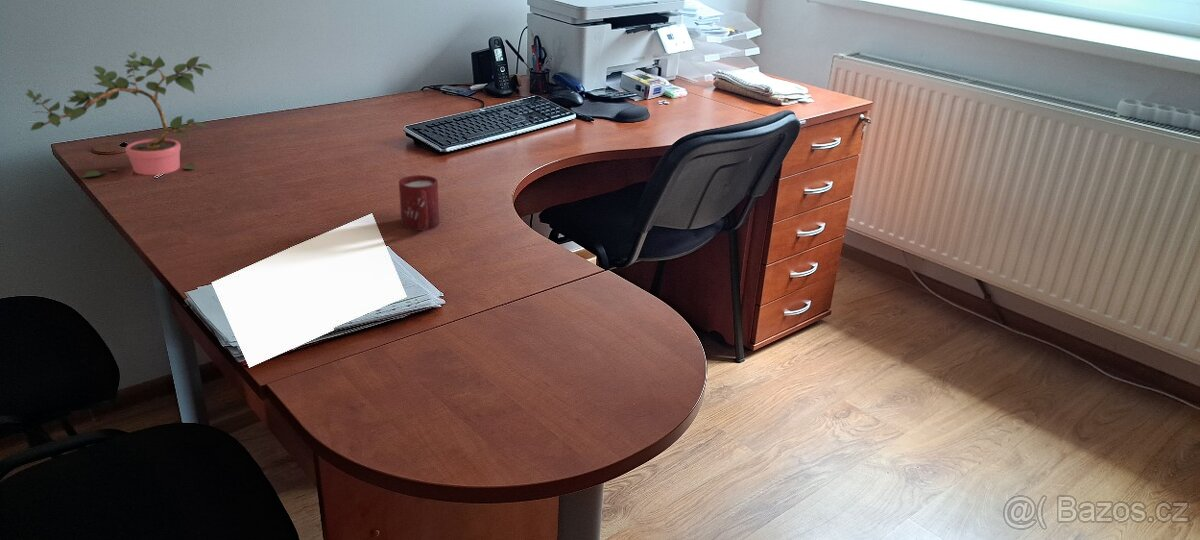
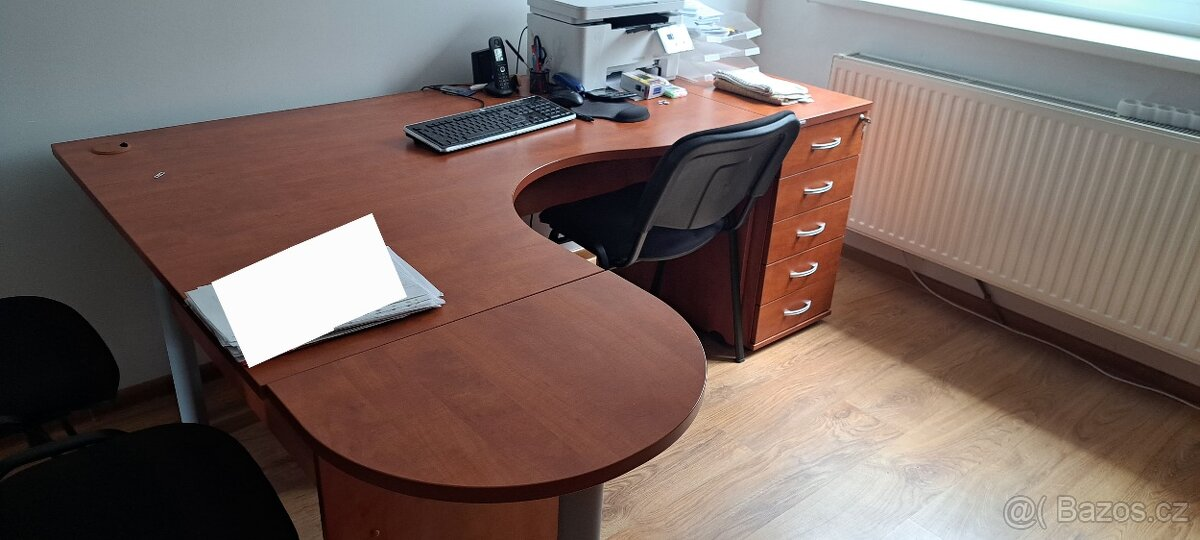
- cup [398,174,440,232]
- potted plant [24,51,214,179]
